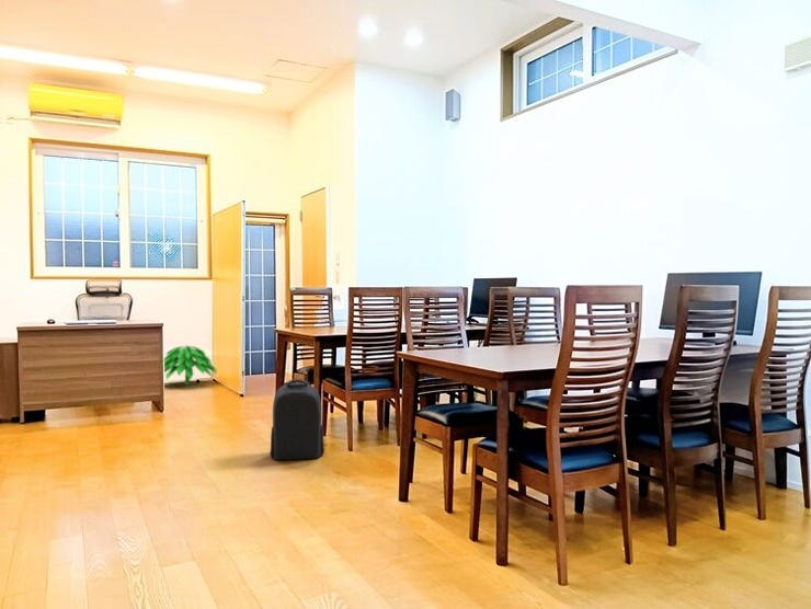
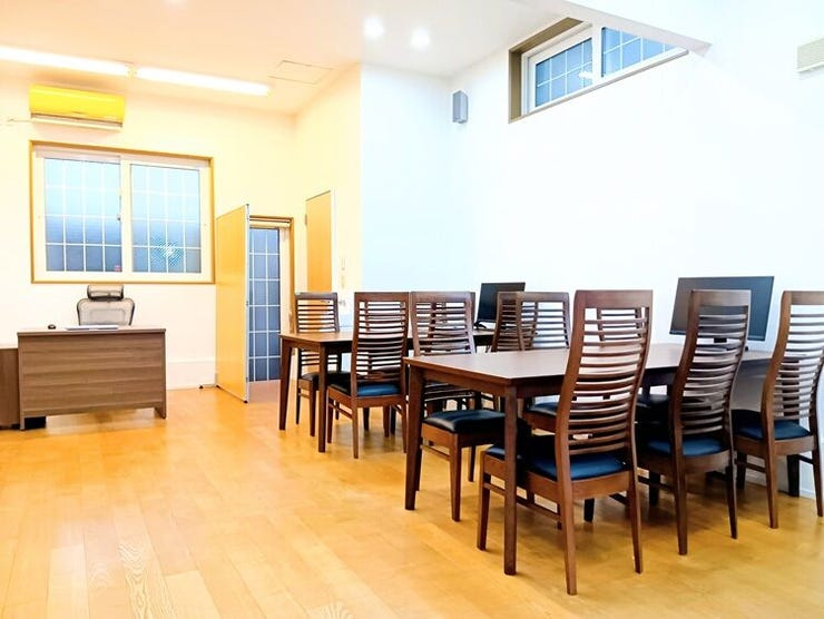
- indoor plant [163,345,218,387]
- backpack [269,378,325,461]
